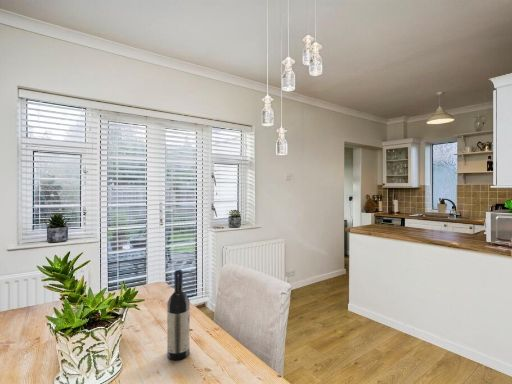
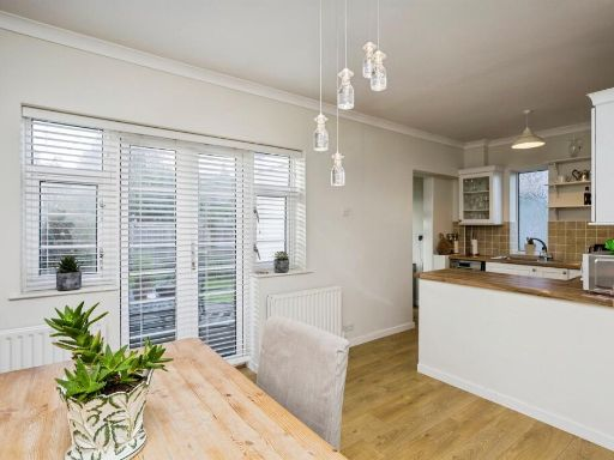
- wine bottle [166,268,190,361]
